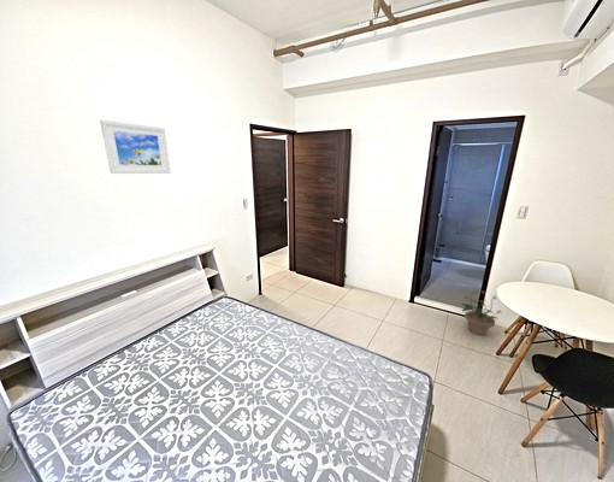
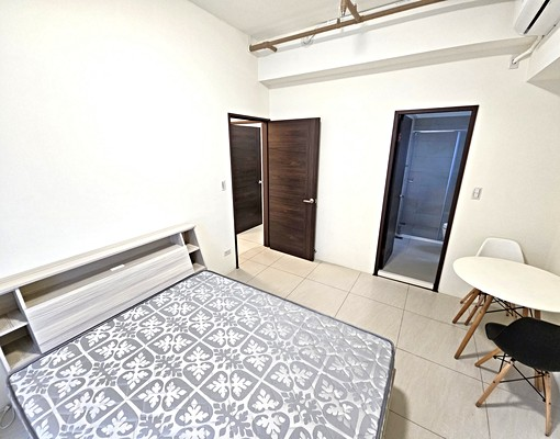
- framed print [99,119,171,175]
- potted plant [460,289,502,336]
